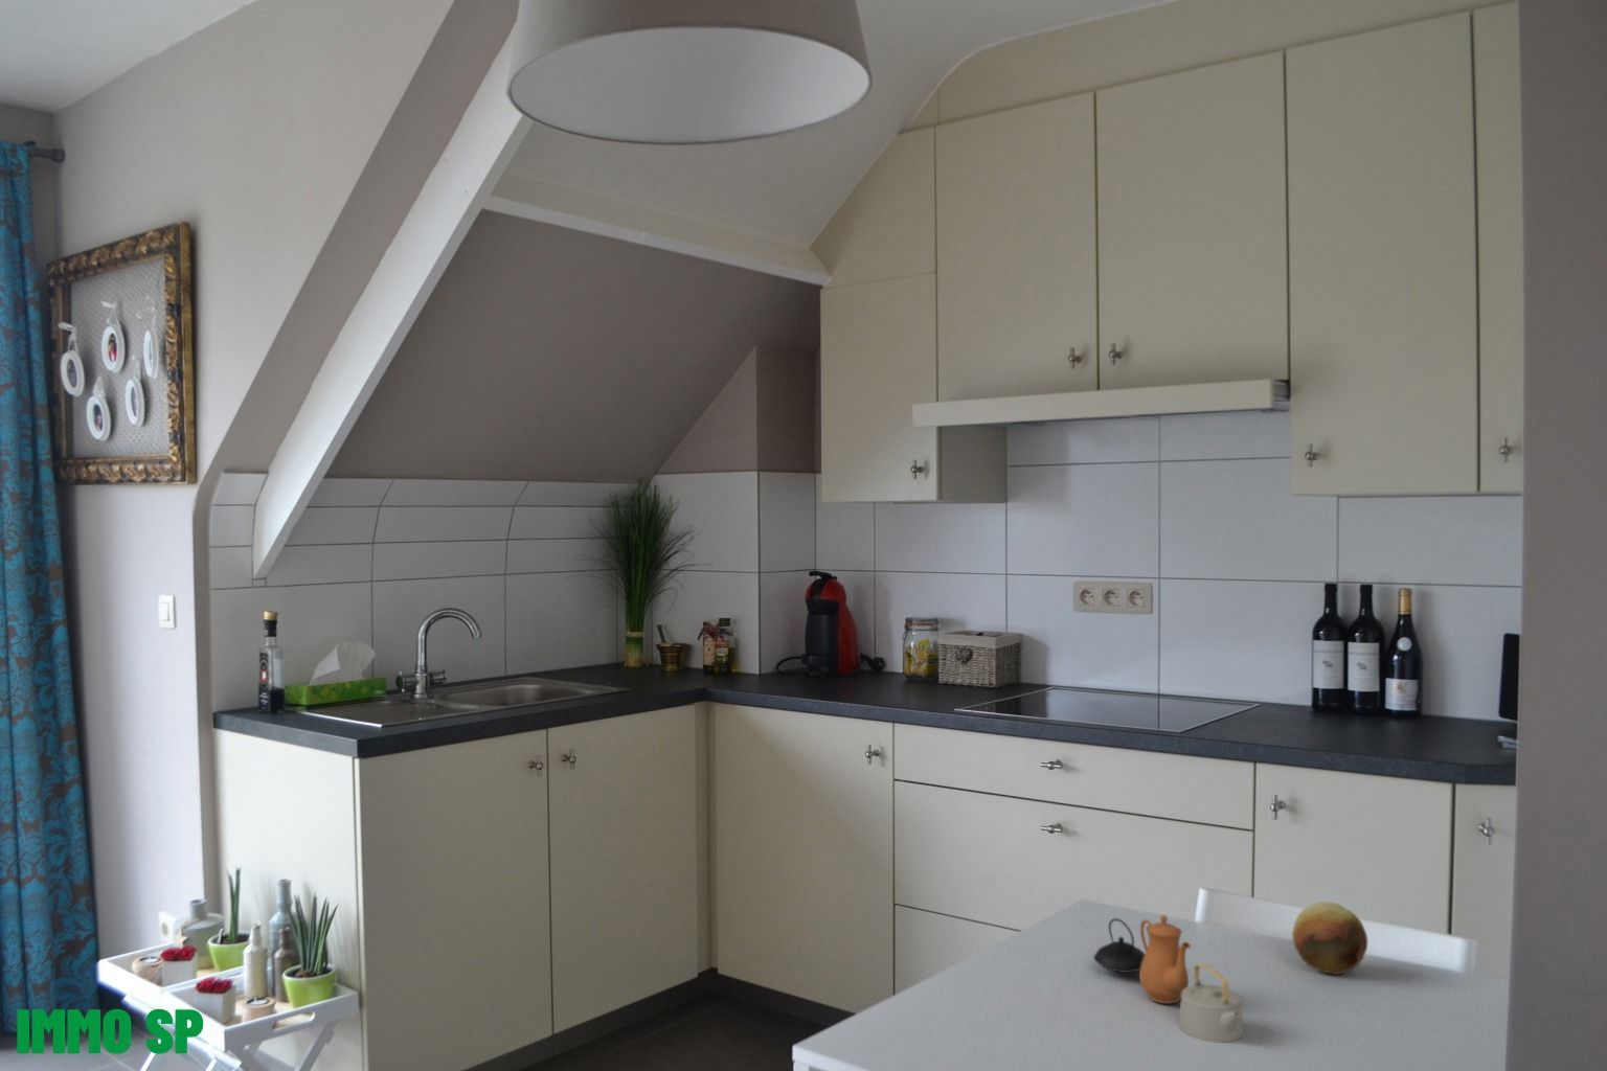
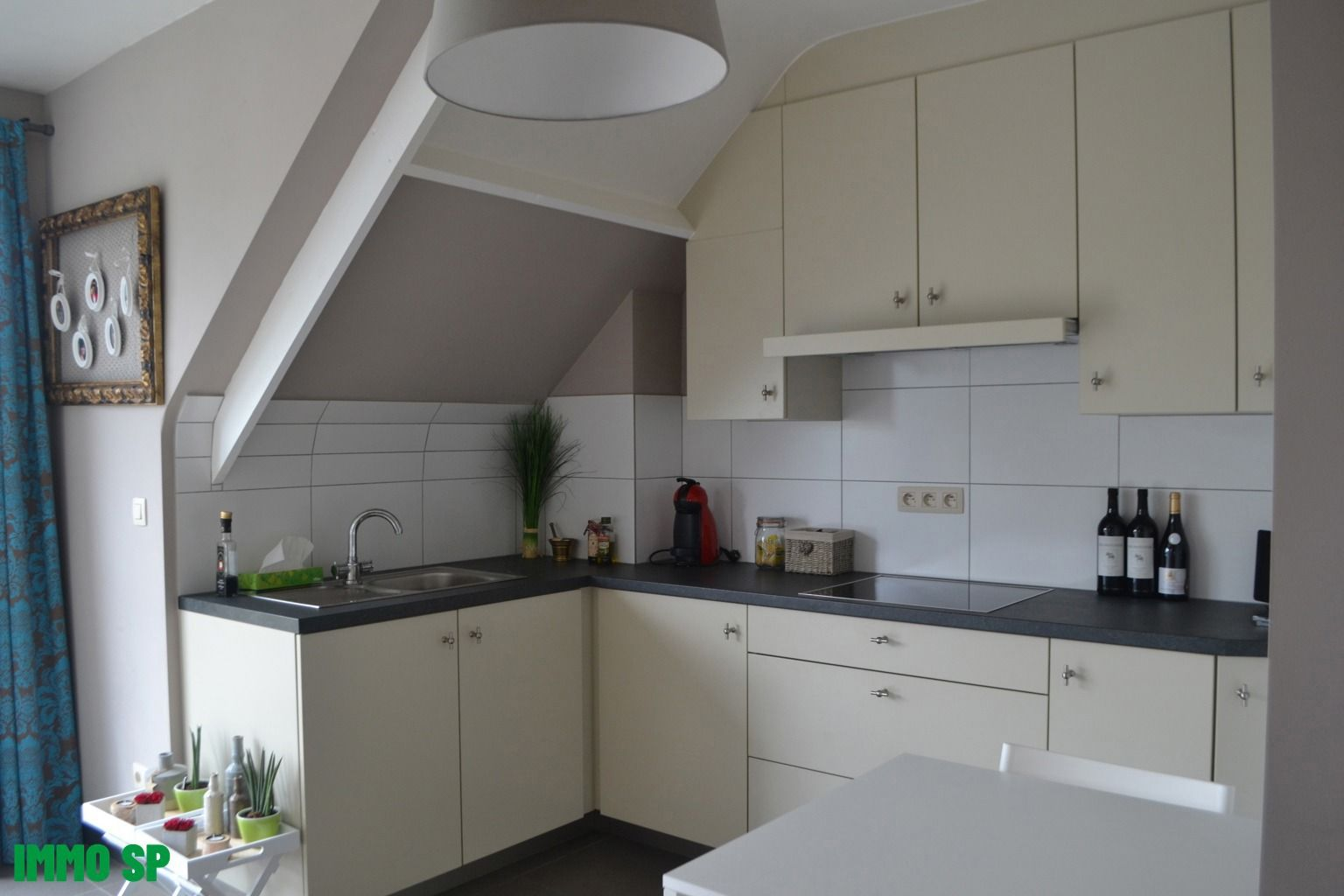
- fruit [1291,900,1369,975]
- teapot [1093,914,1244,1044]
